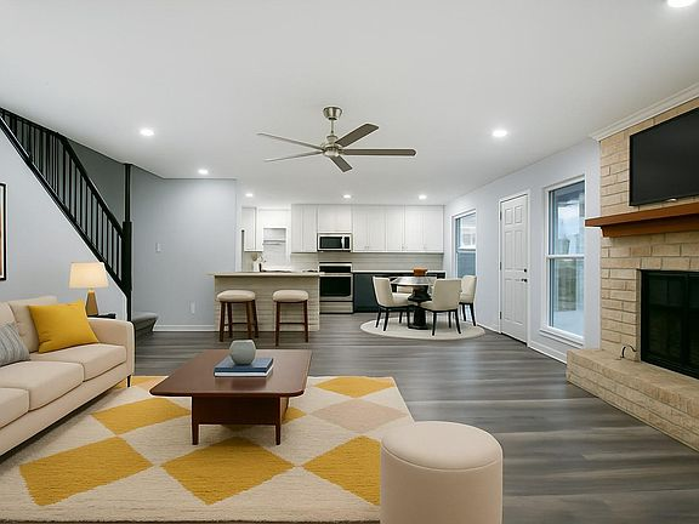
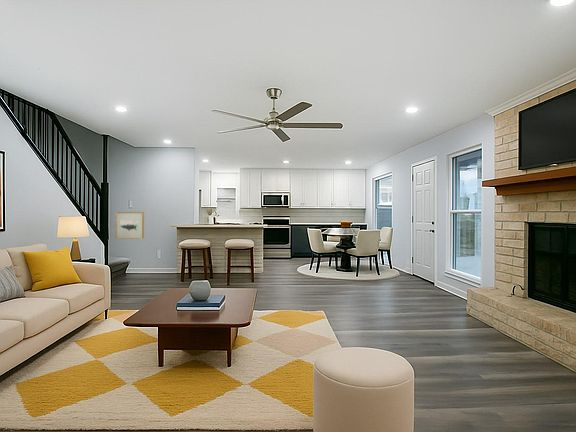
+ wall art [115,211,145,240]
